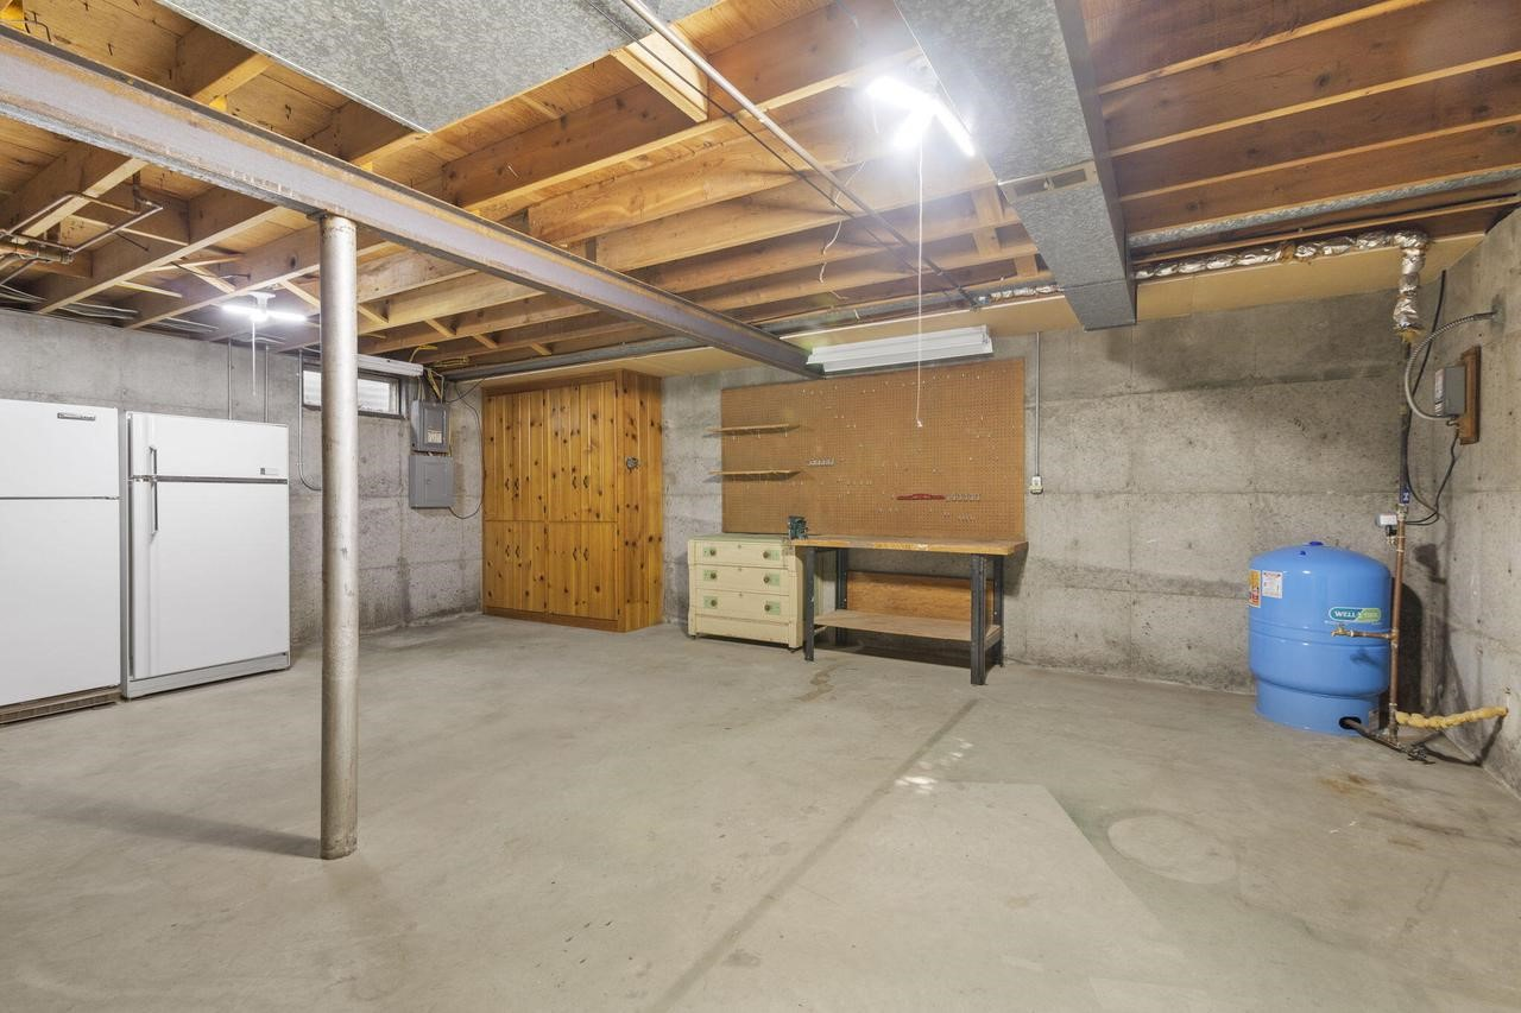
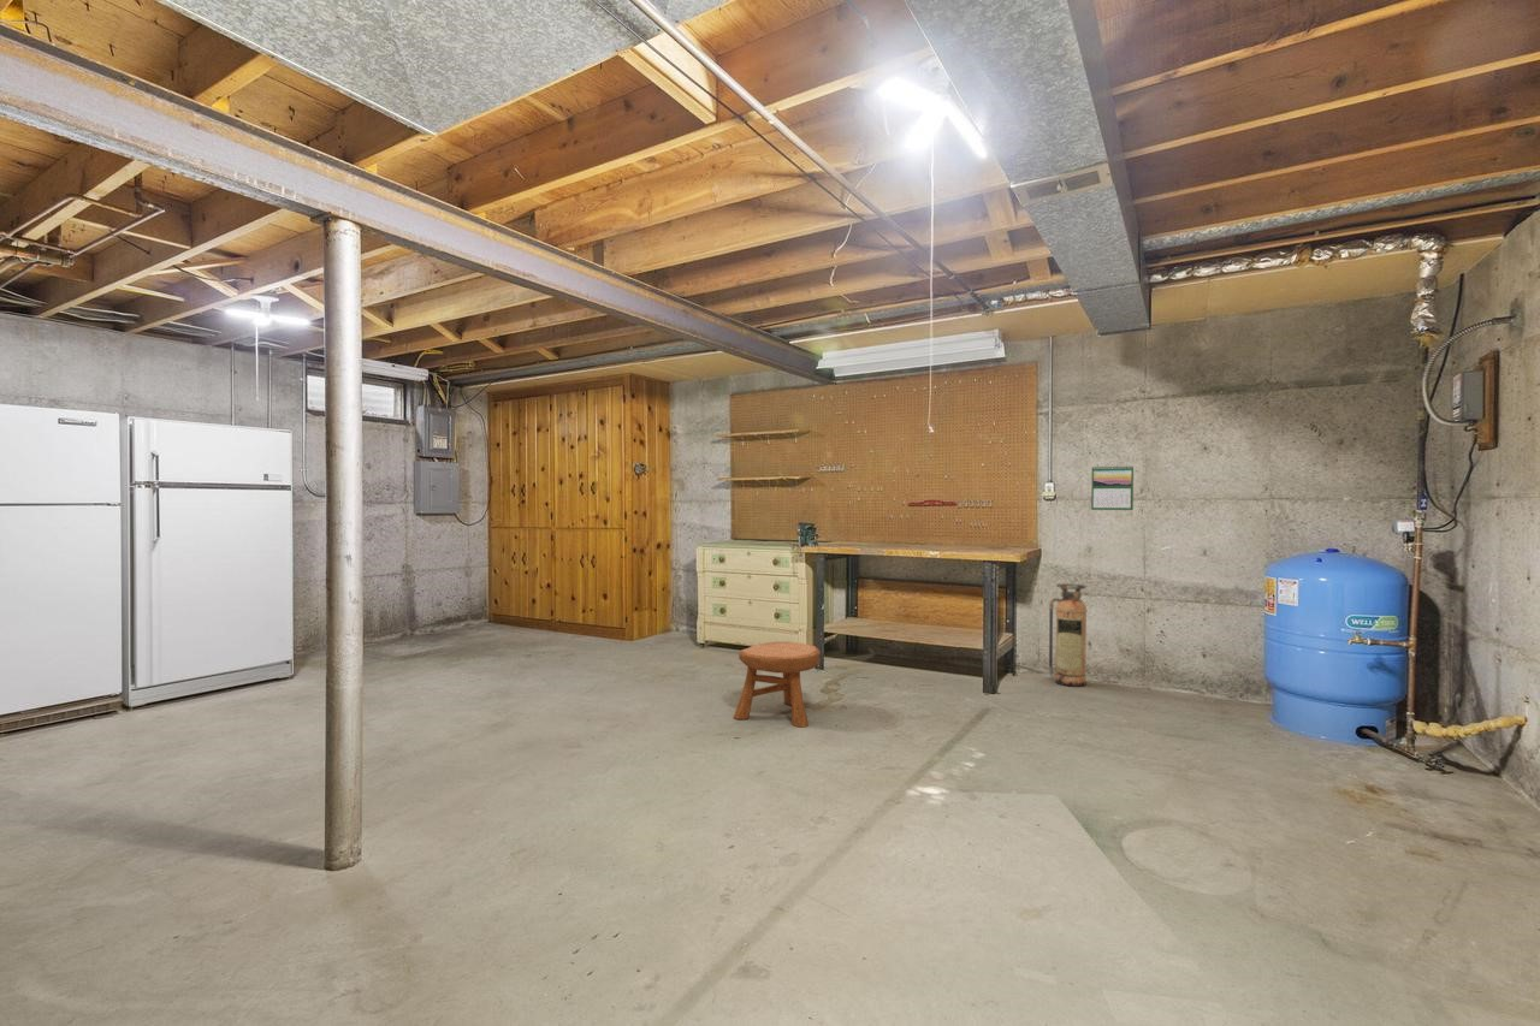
+ stool [733,641,822,729]
+ fire extinguisher [1048,582,1089,688]
+ calendar [1090,464,1135,511]
